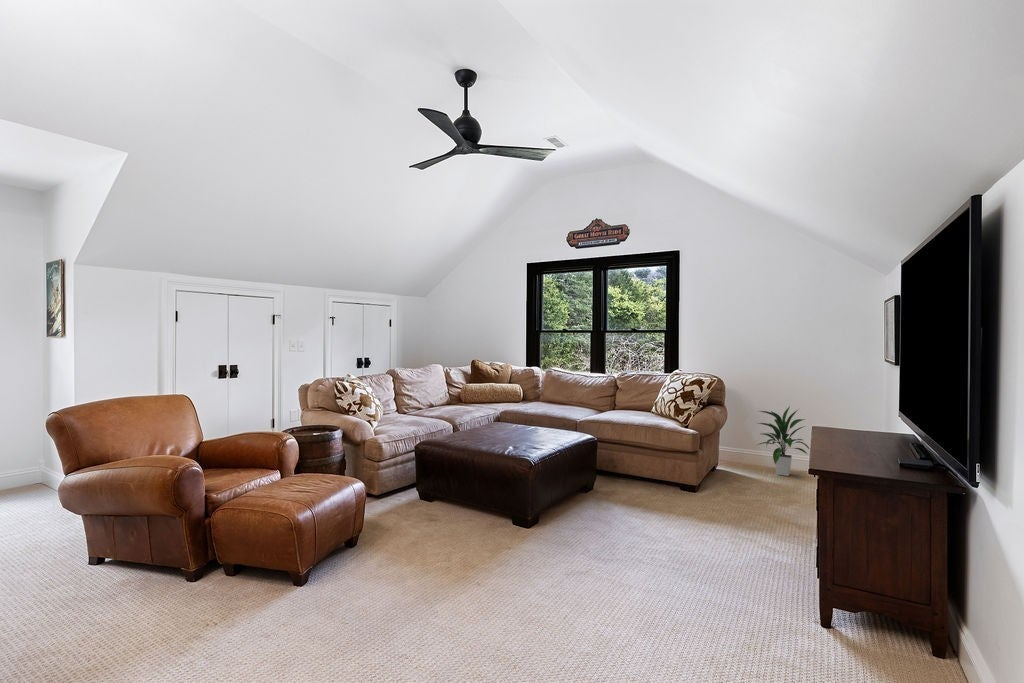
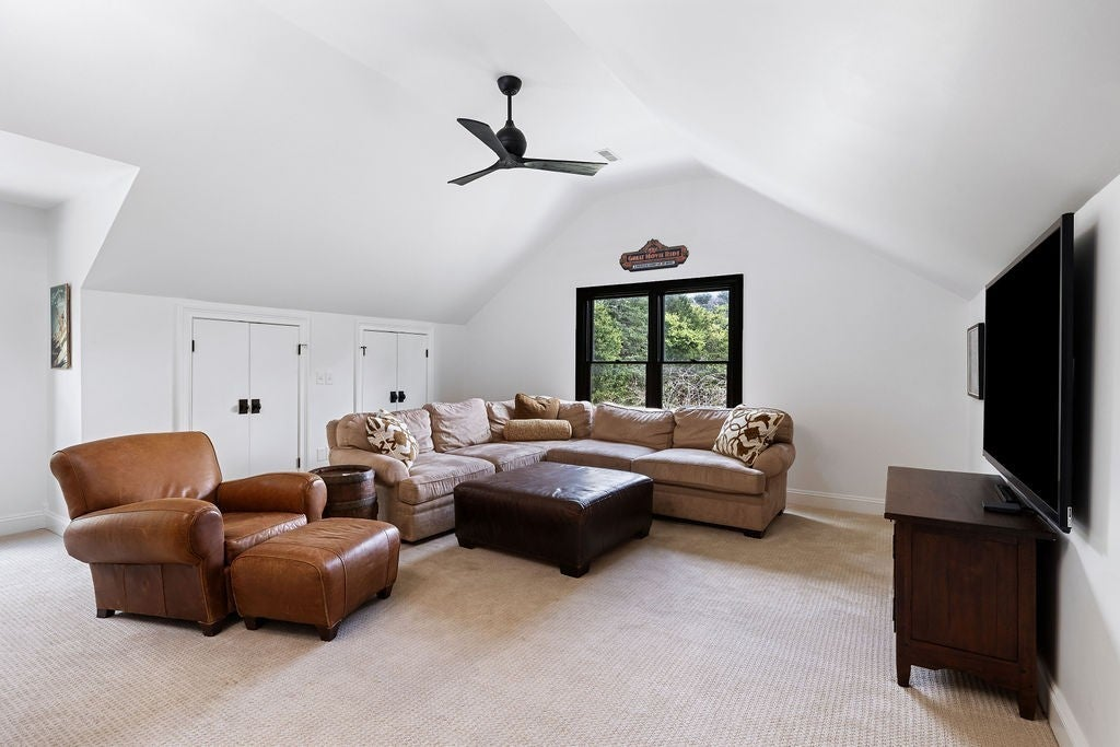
- indoor plant [757,405,810,477]
